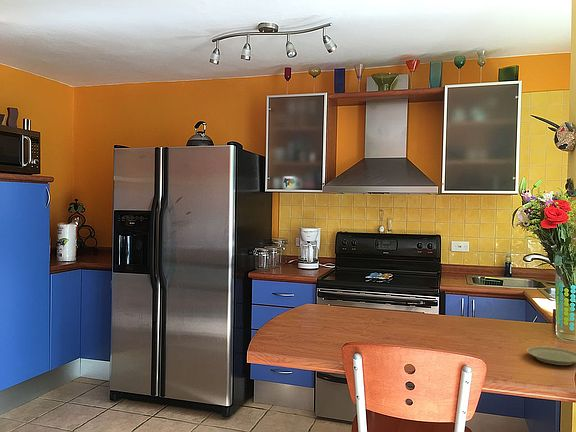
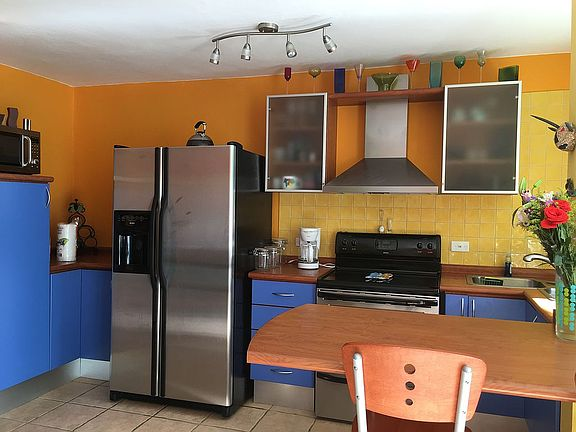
- plate [526,346,576,366]
